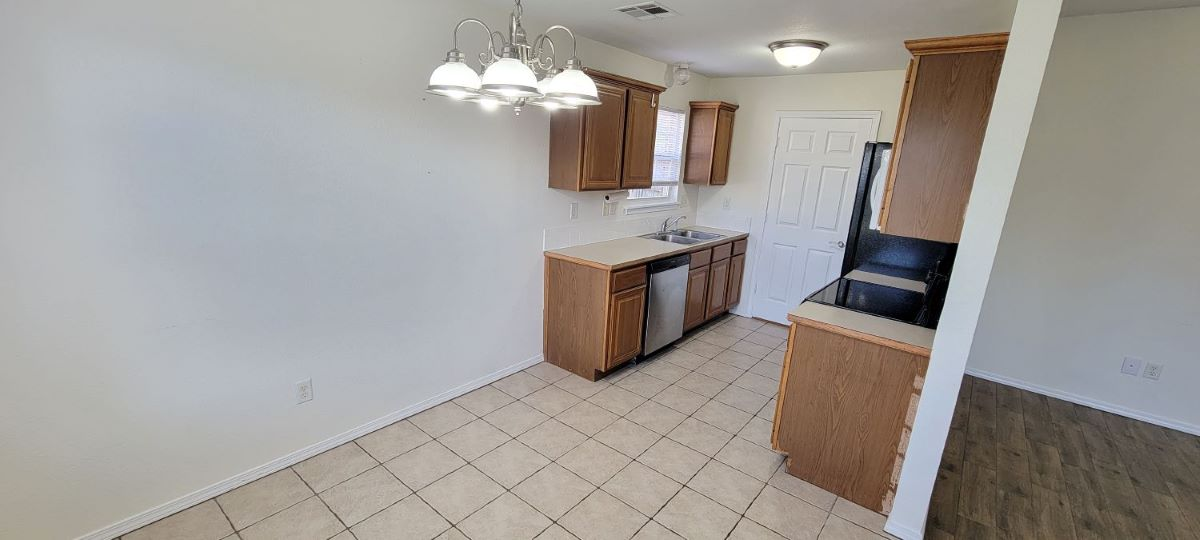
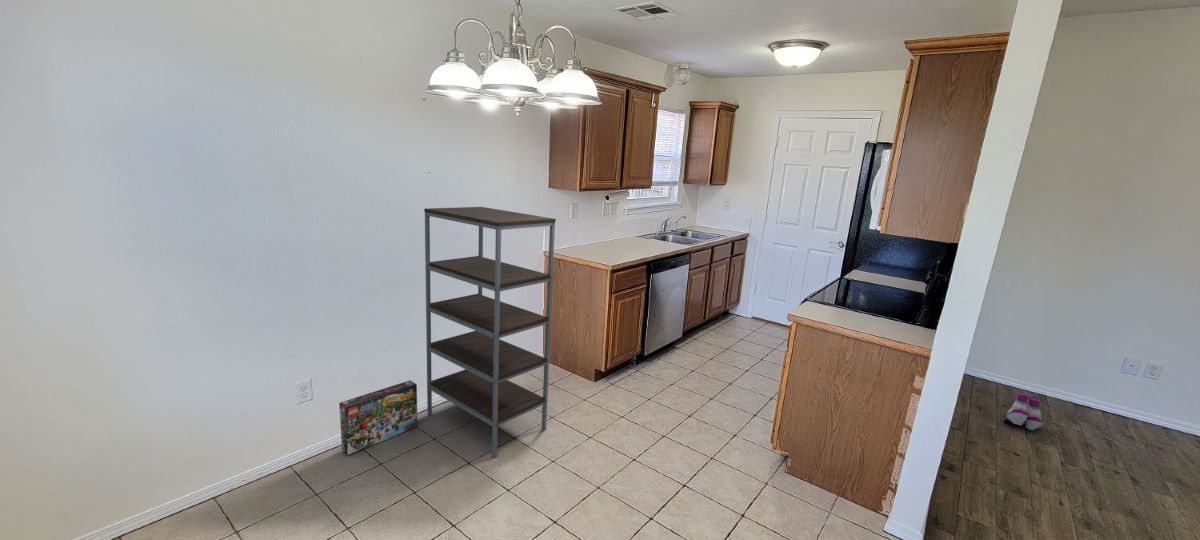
+ boots [1002,391,1043,431]
+ box [338,380,419,456]
+ shelving unit [423,206,557,458]
